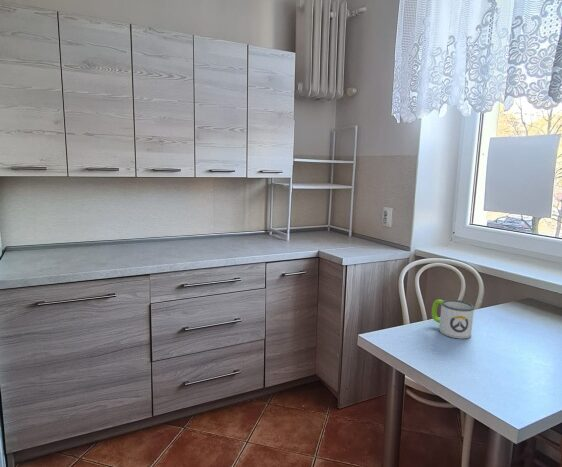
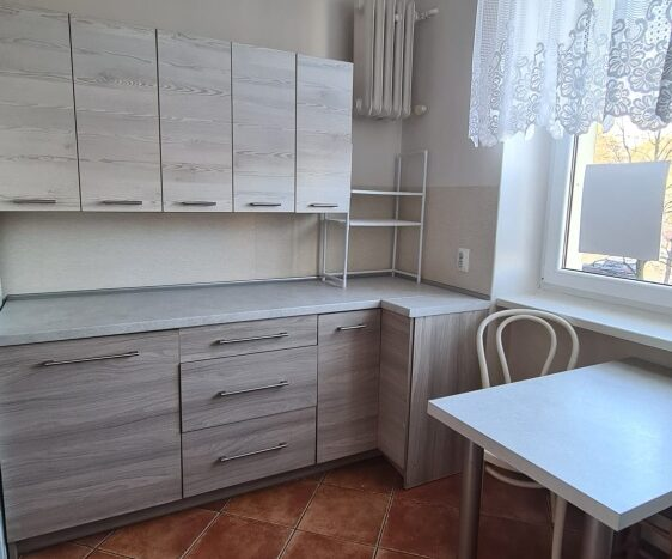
- mug [431,299,475,340]
